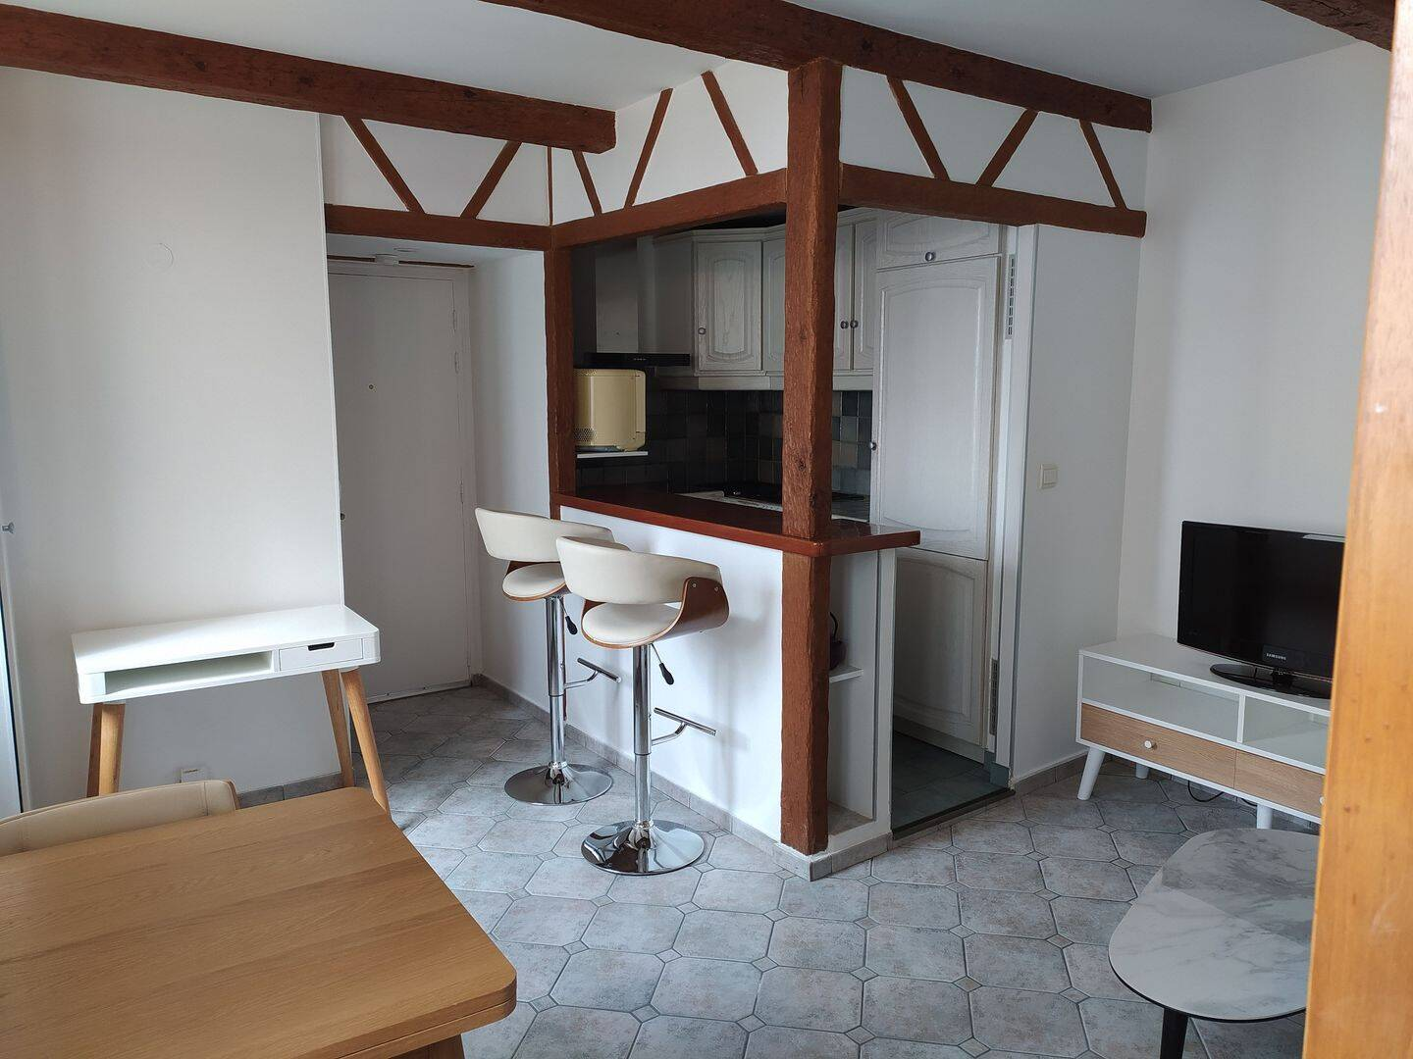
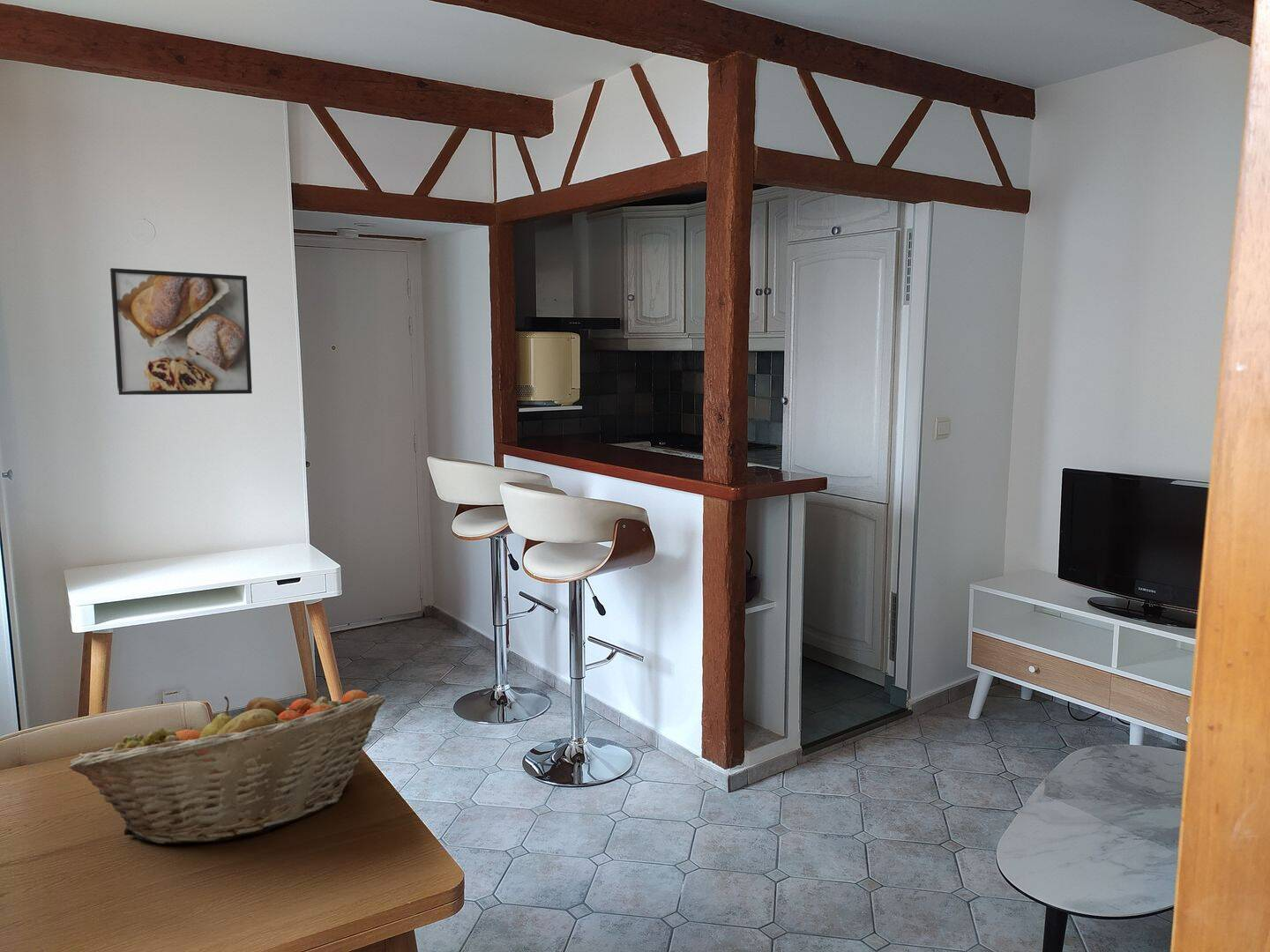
+ fruit basket [68,689,386,844]
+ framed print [109,267,253,396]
